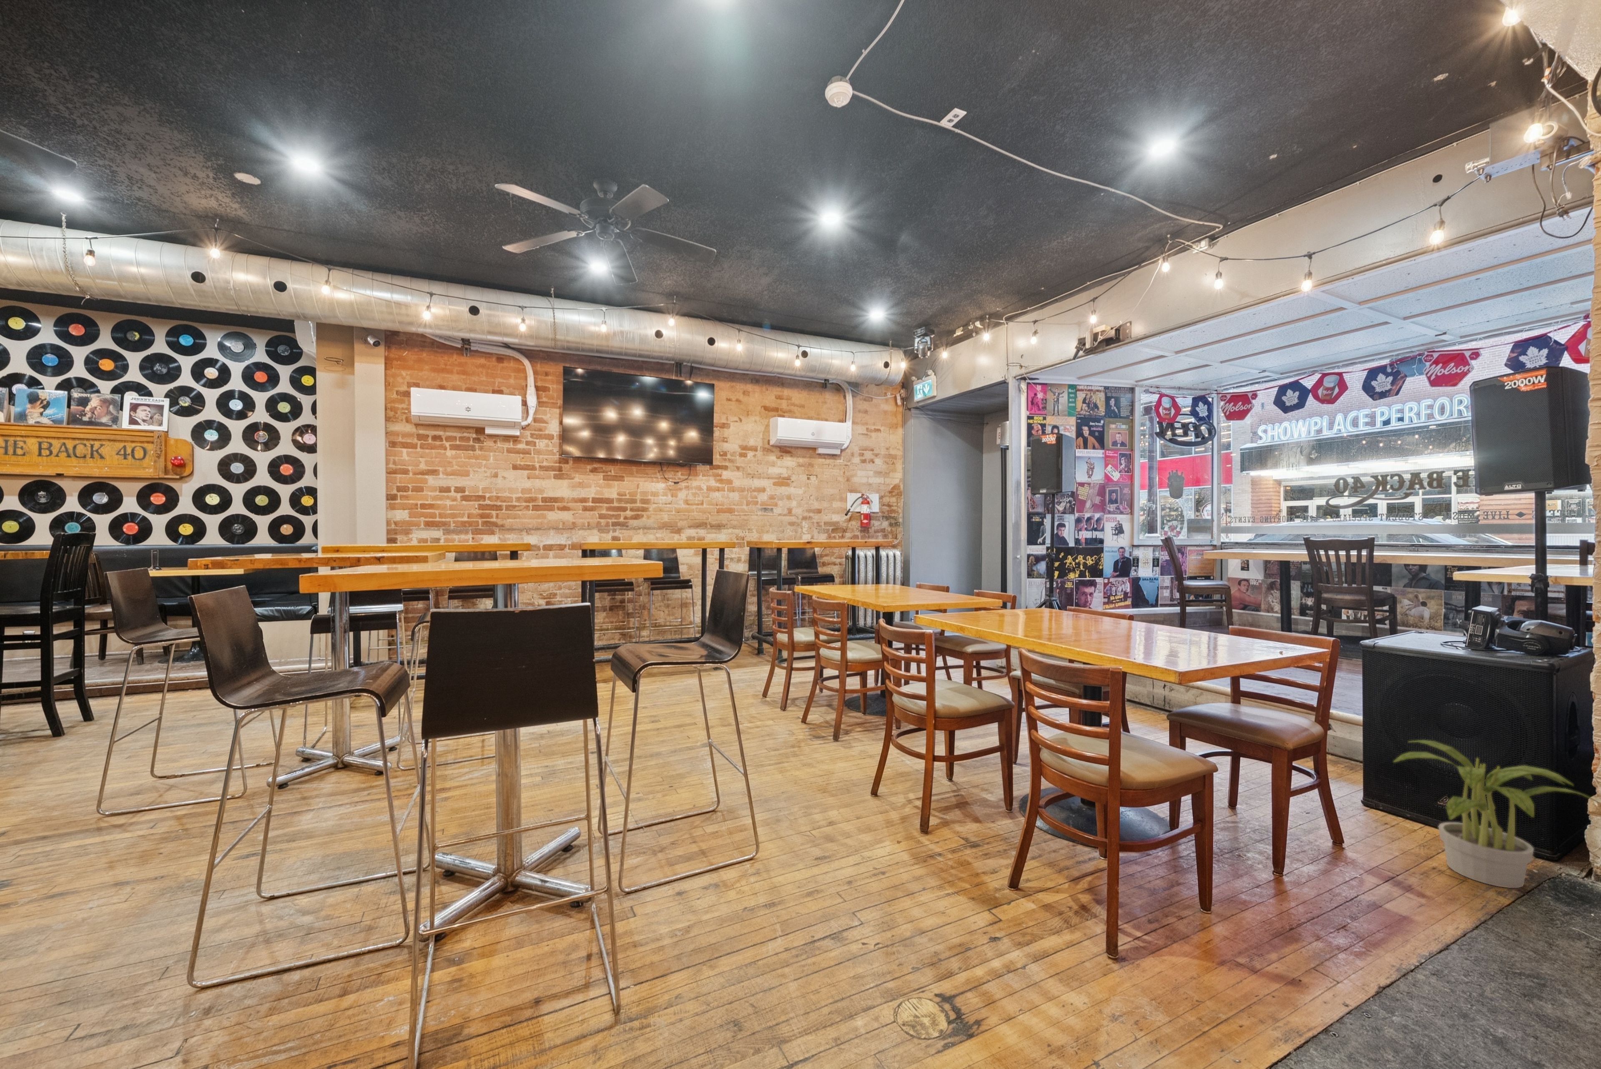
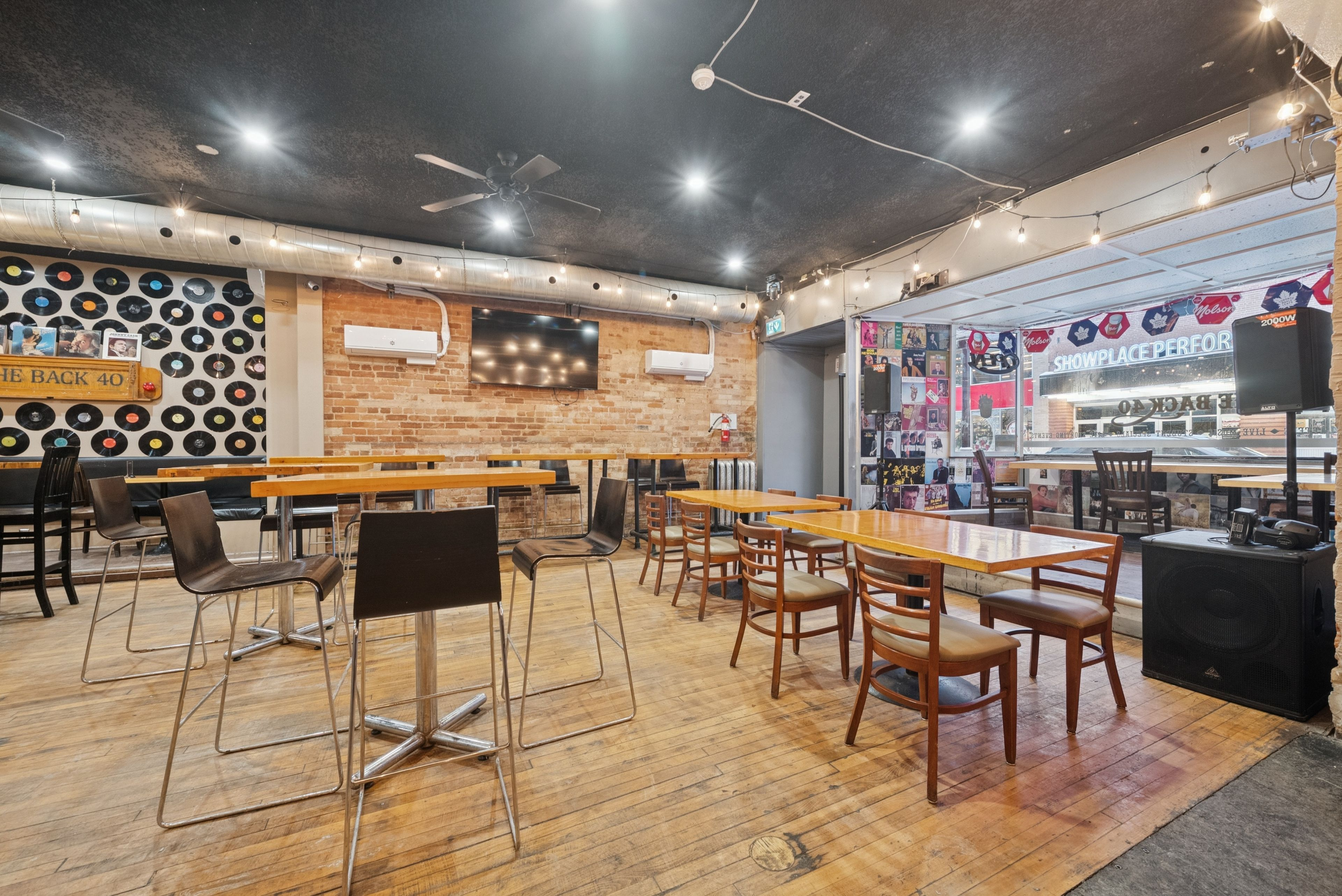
- potted plant [1393,740,1600,889]
